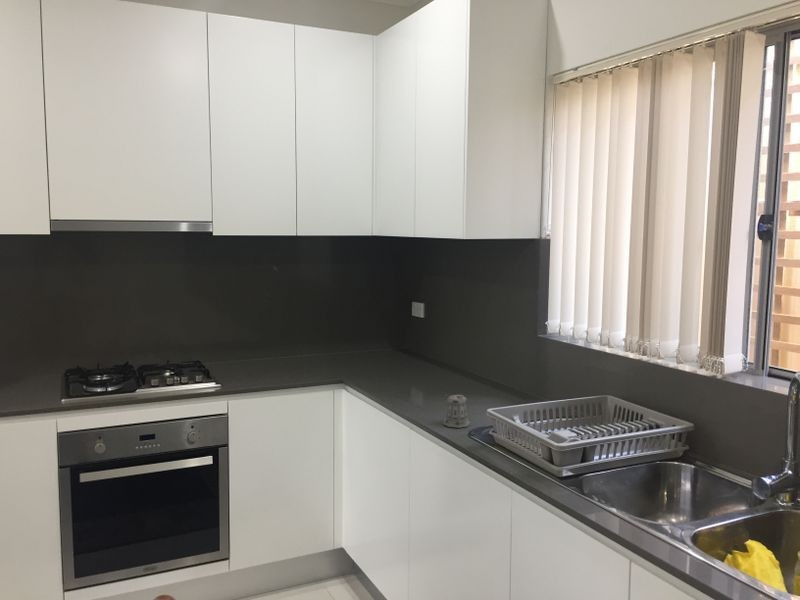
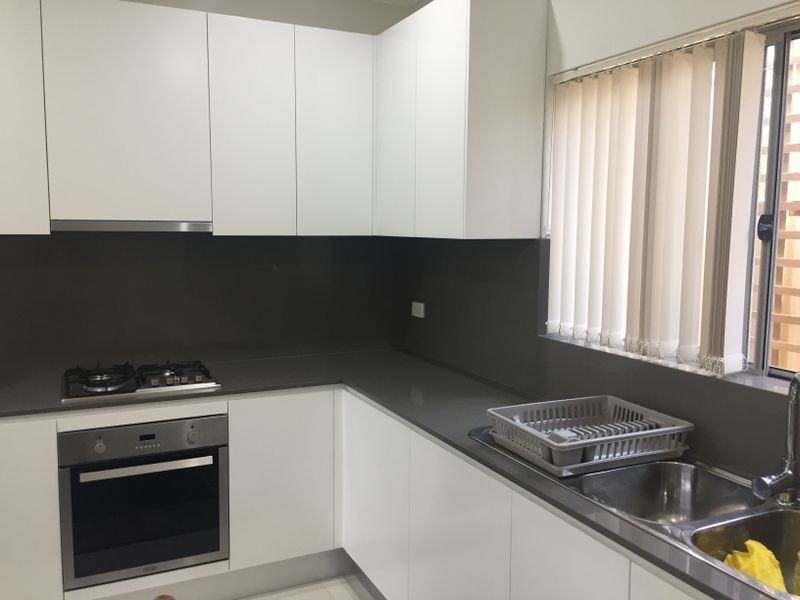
- pepper shaker [443,393,470,429]
